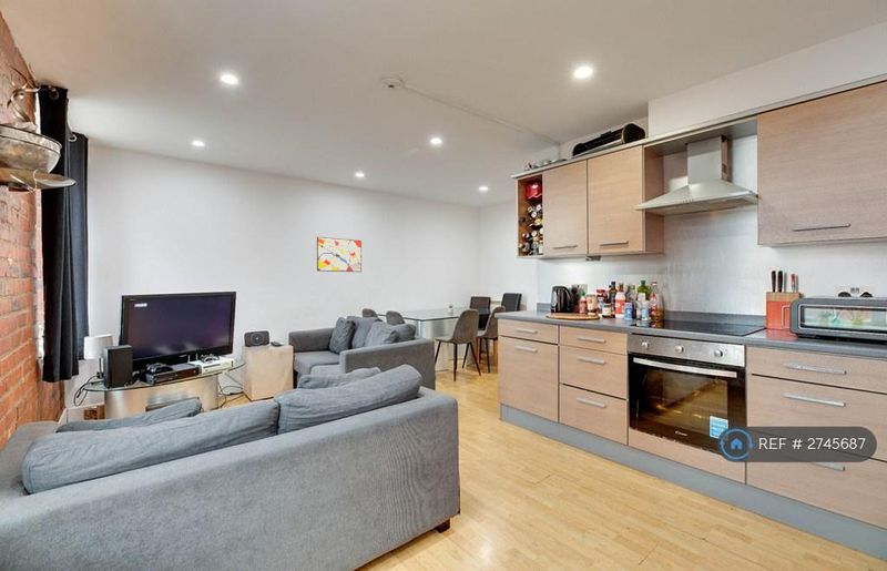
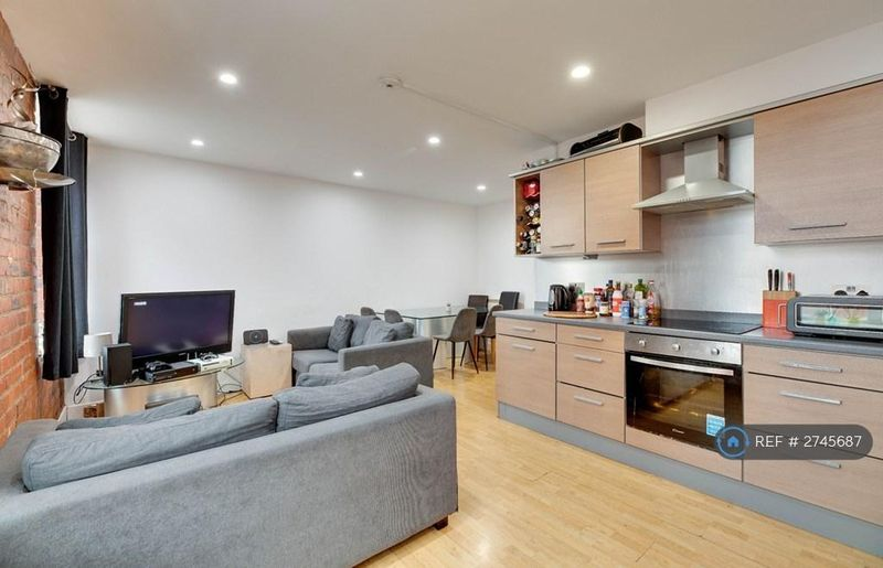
- wall art [316,236,363,273]
